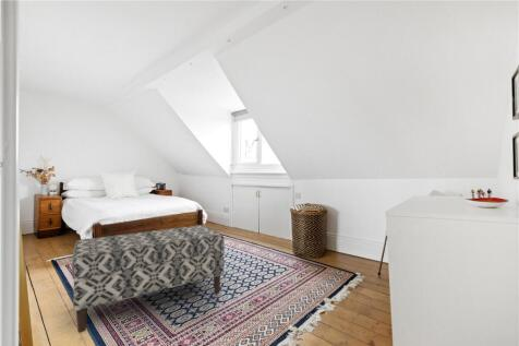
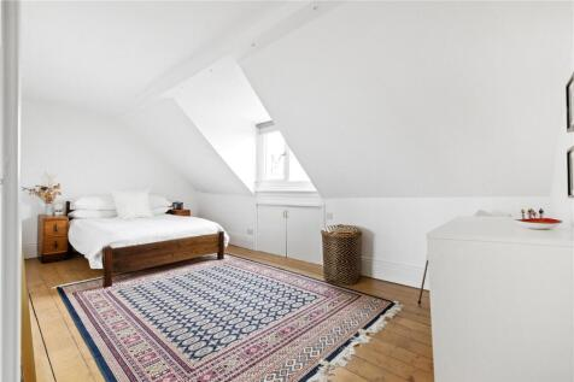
- bench [71,224,225,334]
